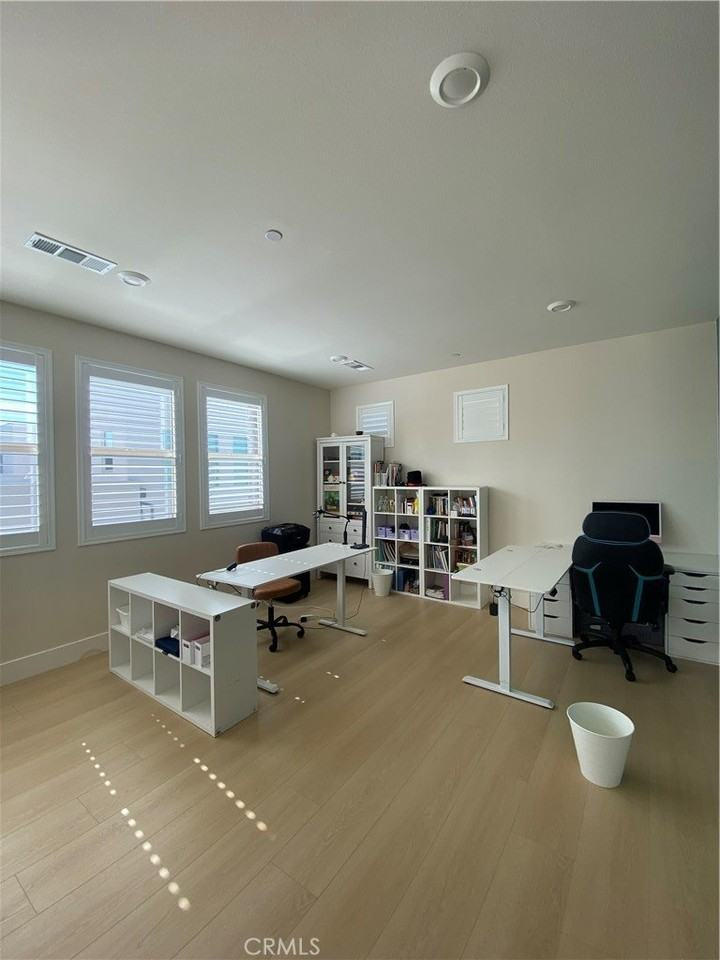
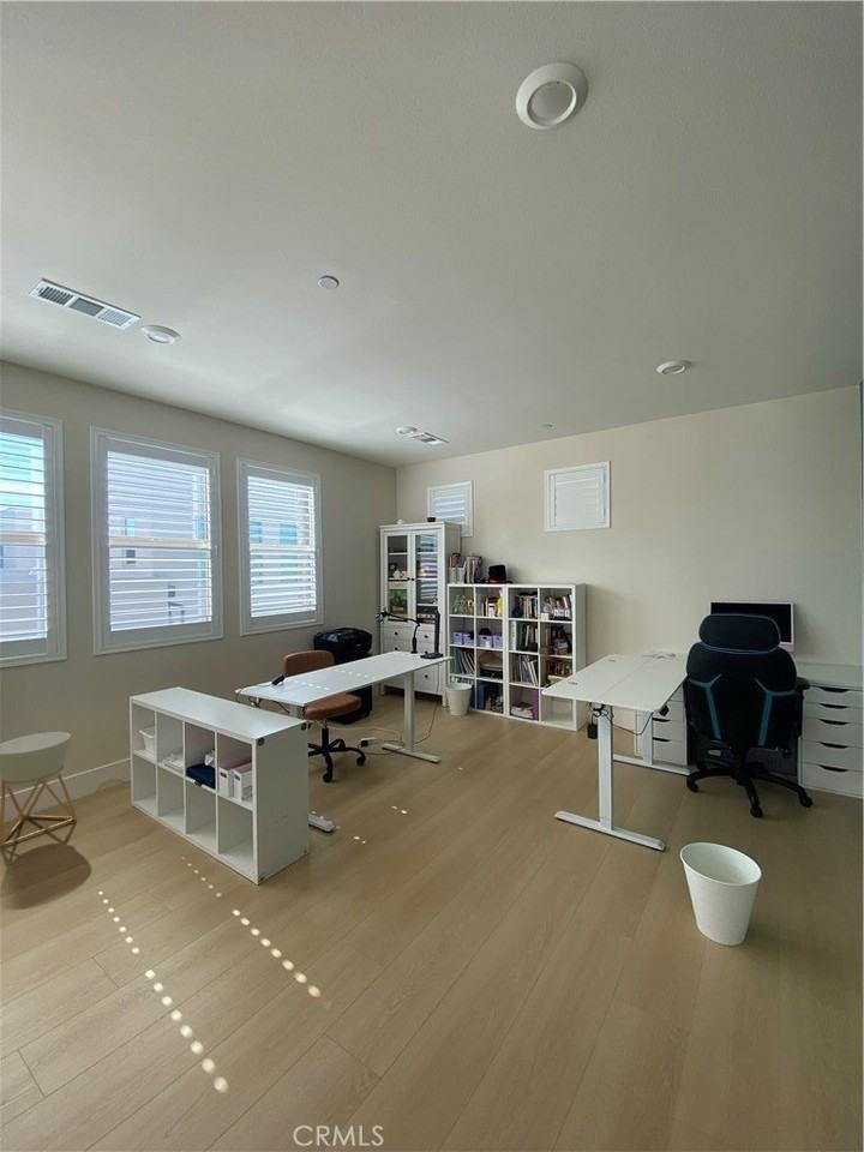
+ planter [0,731,77,847]
